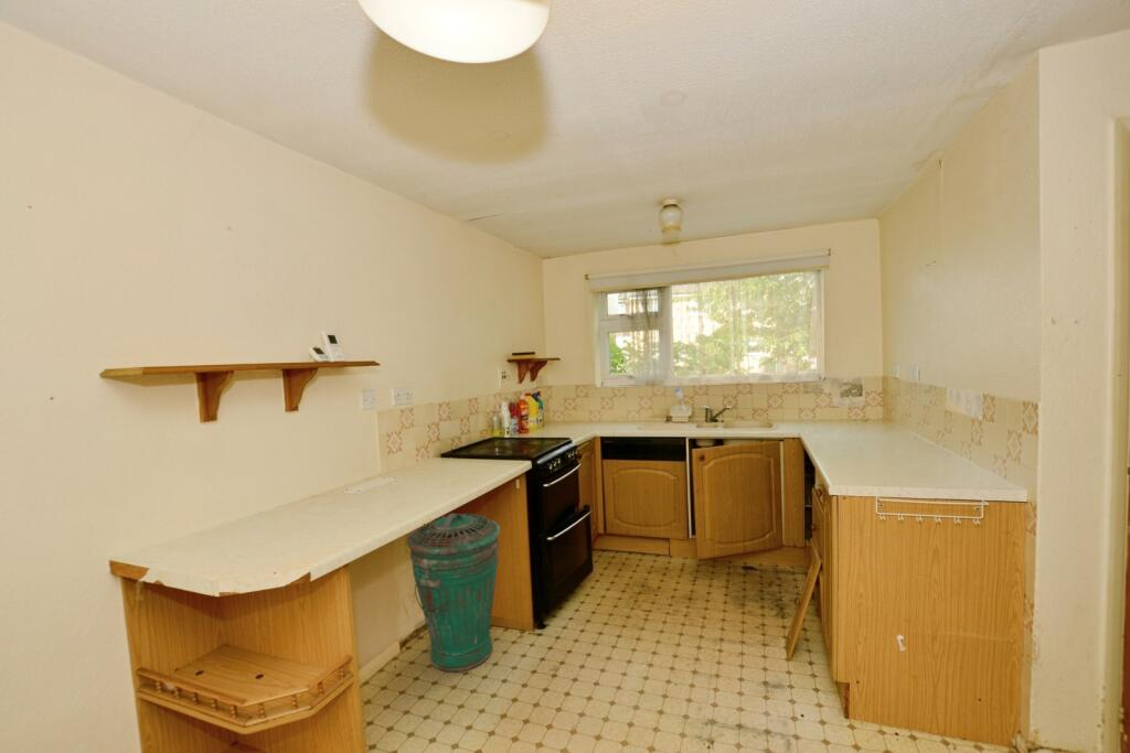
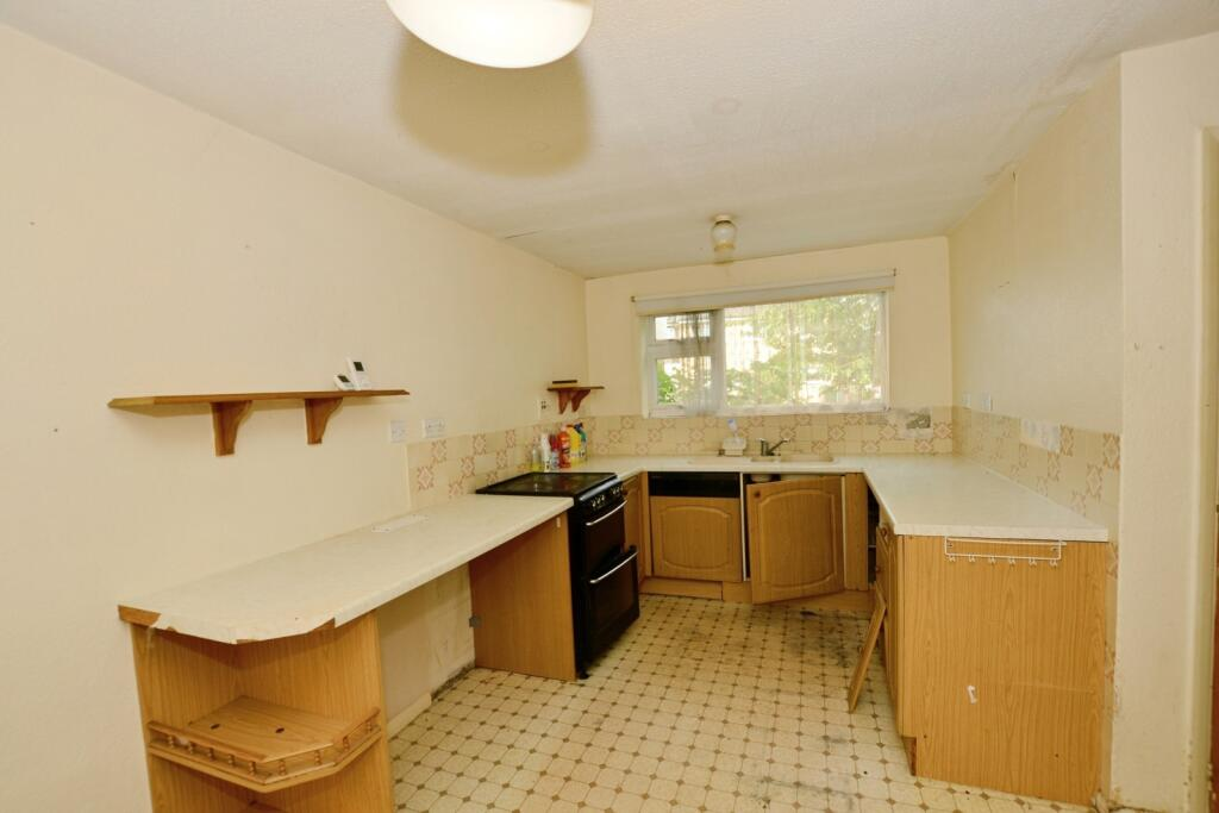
- trash can [406,513,501,673]
